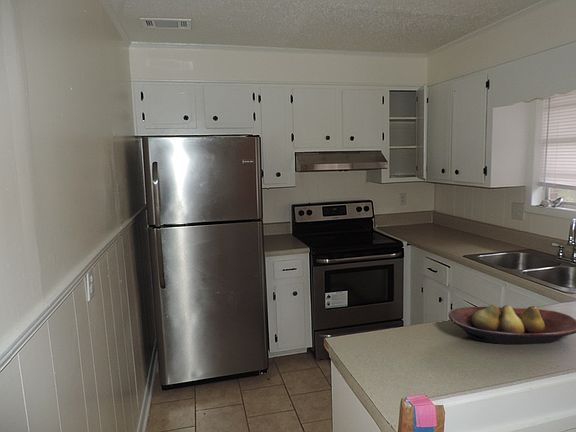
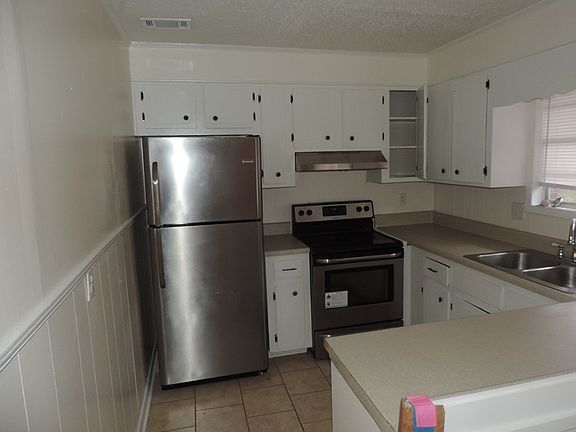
- fruit bowl [447,304,576,345]
